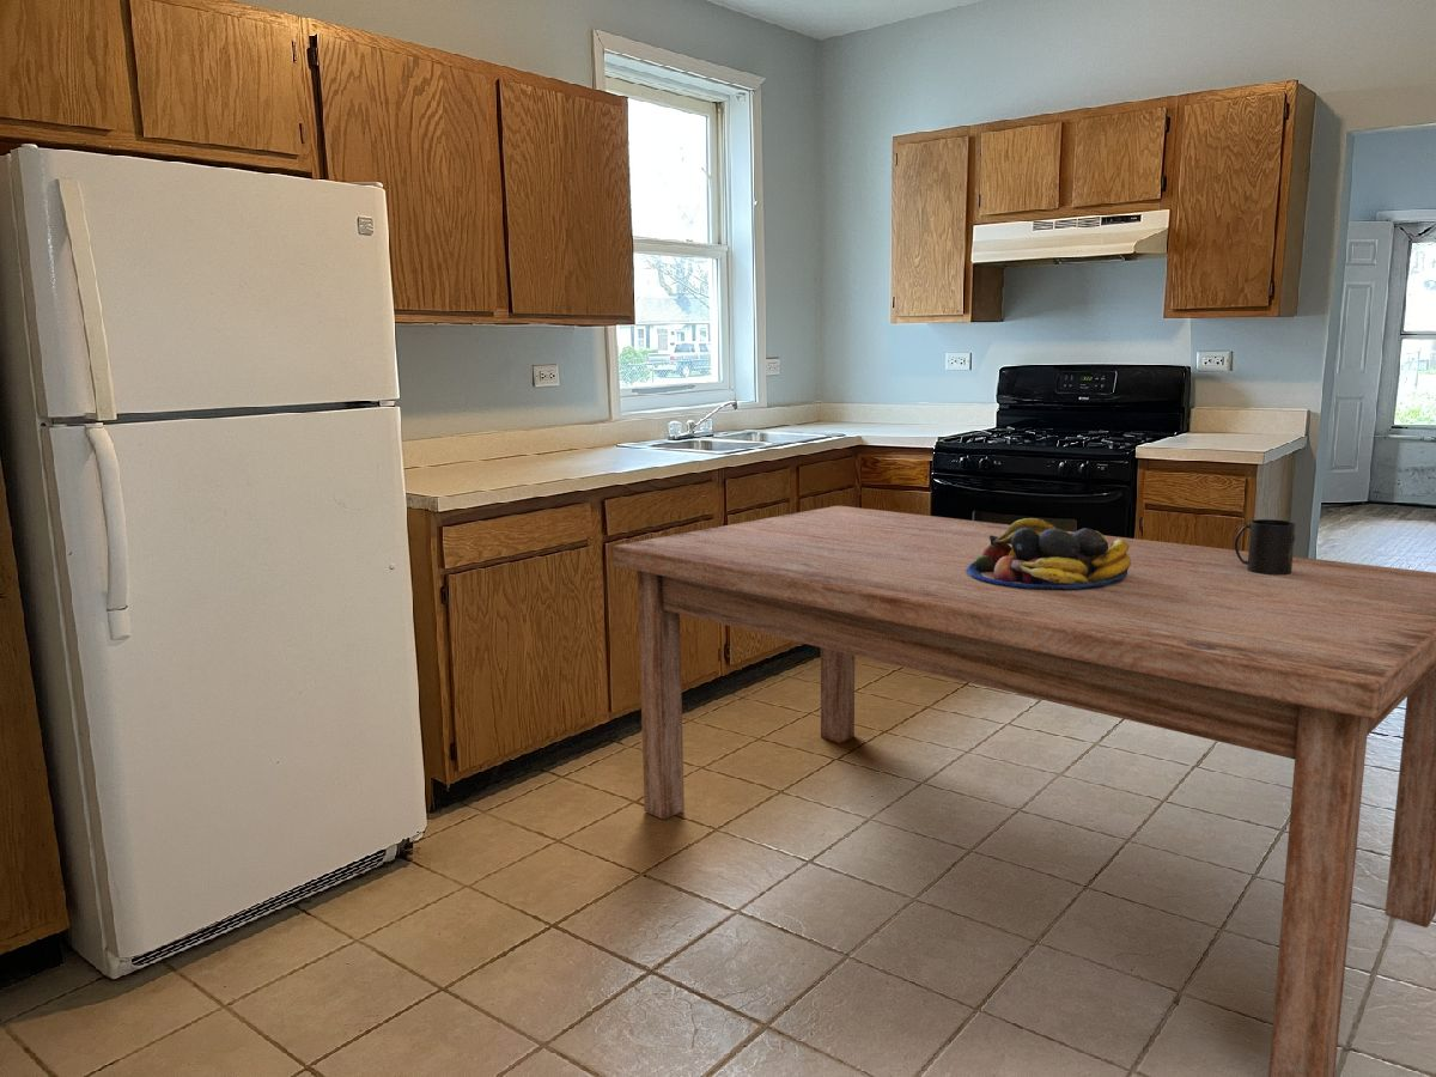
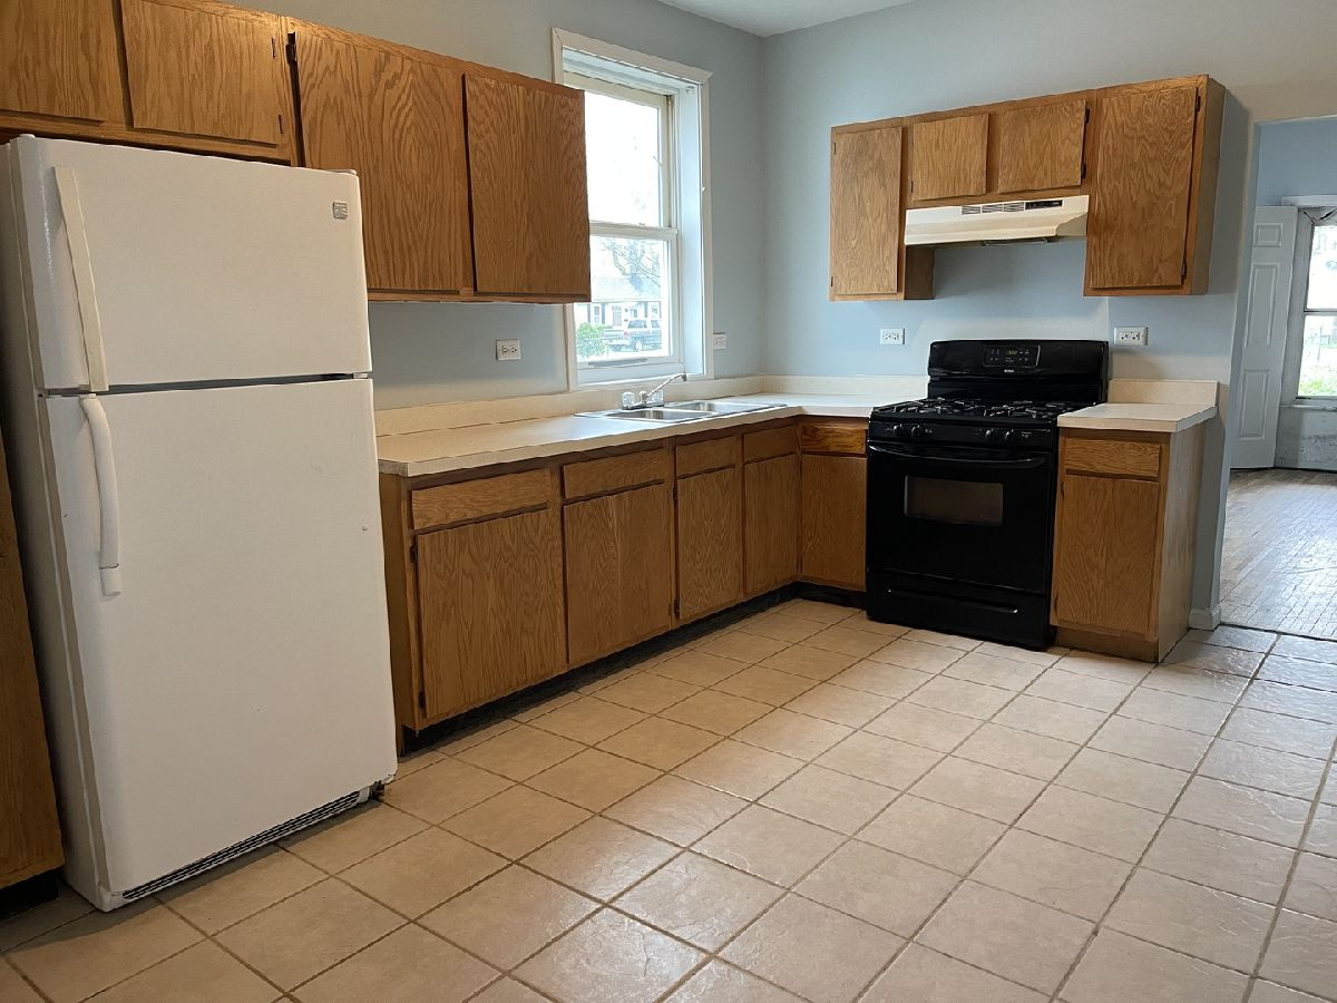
- fruit bowl [967,517,1131,589]
- mug [1234,518,1297,576]
- dining table [611,505,1436,1077]
